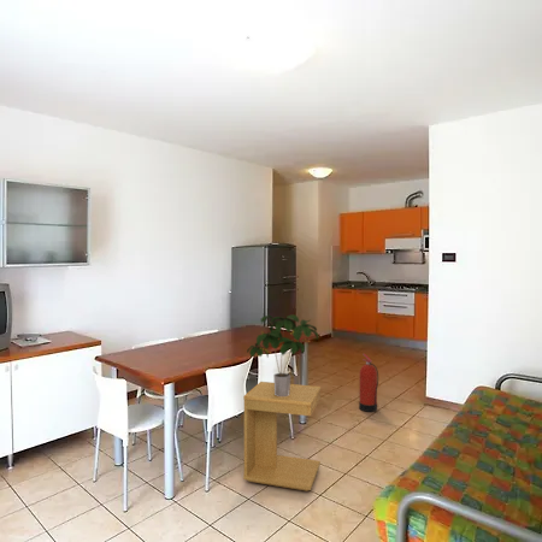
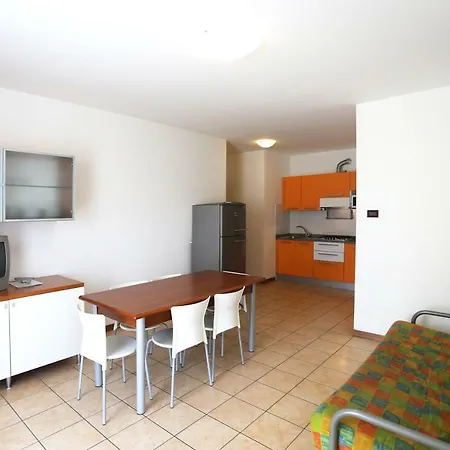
- fire extinguisher [358,353,379,413]
- side table [242,381,322,493]
- potted plant [246,313,319,396]
